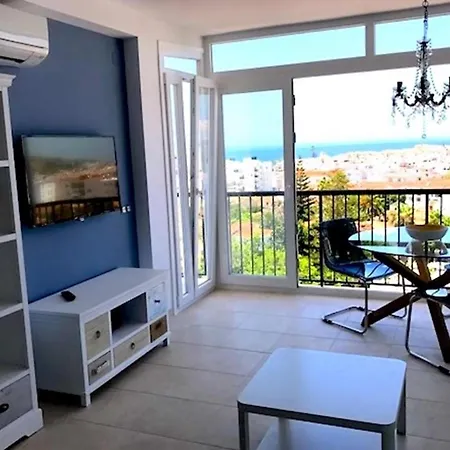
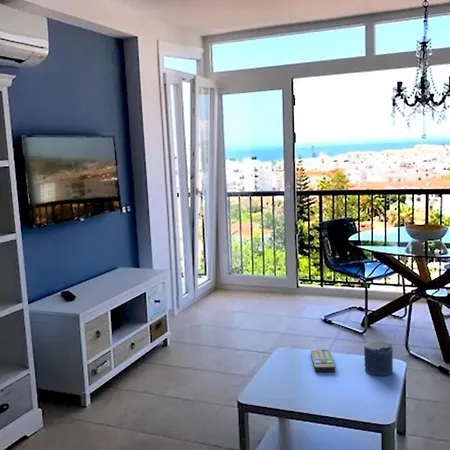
+ remote control [310,348,336,373]
+ candle [363,340,394,377]
